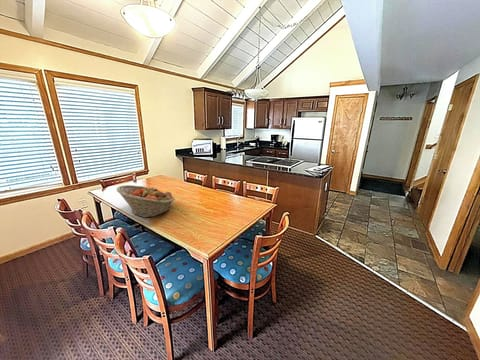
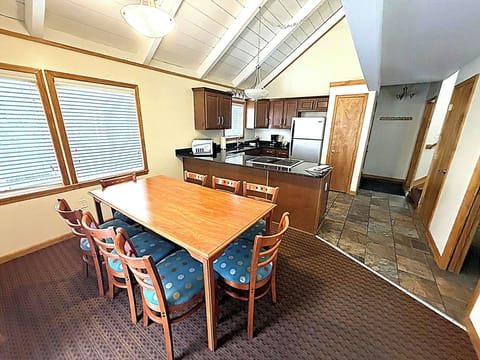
- fruit basket [116,184,176,218]
